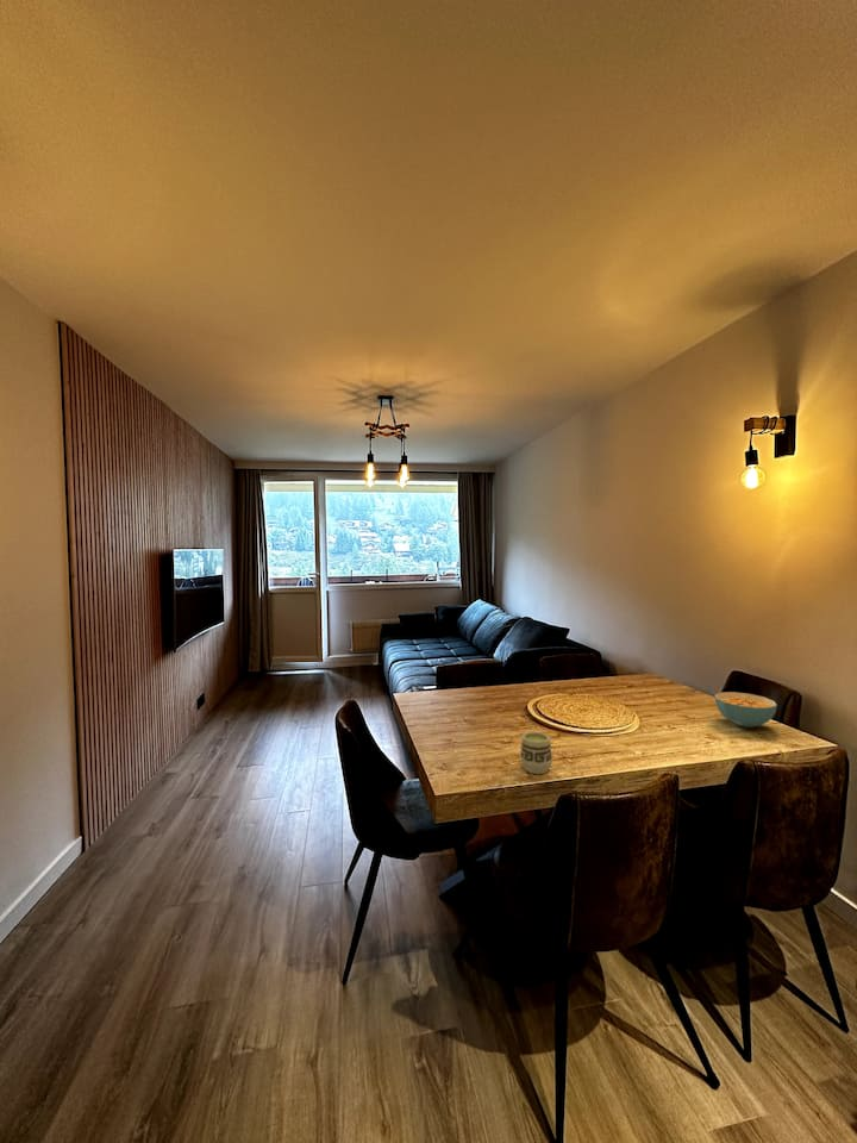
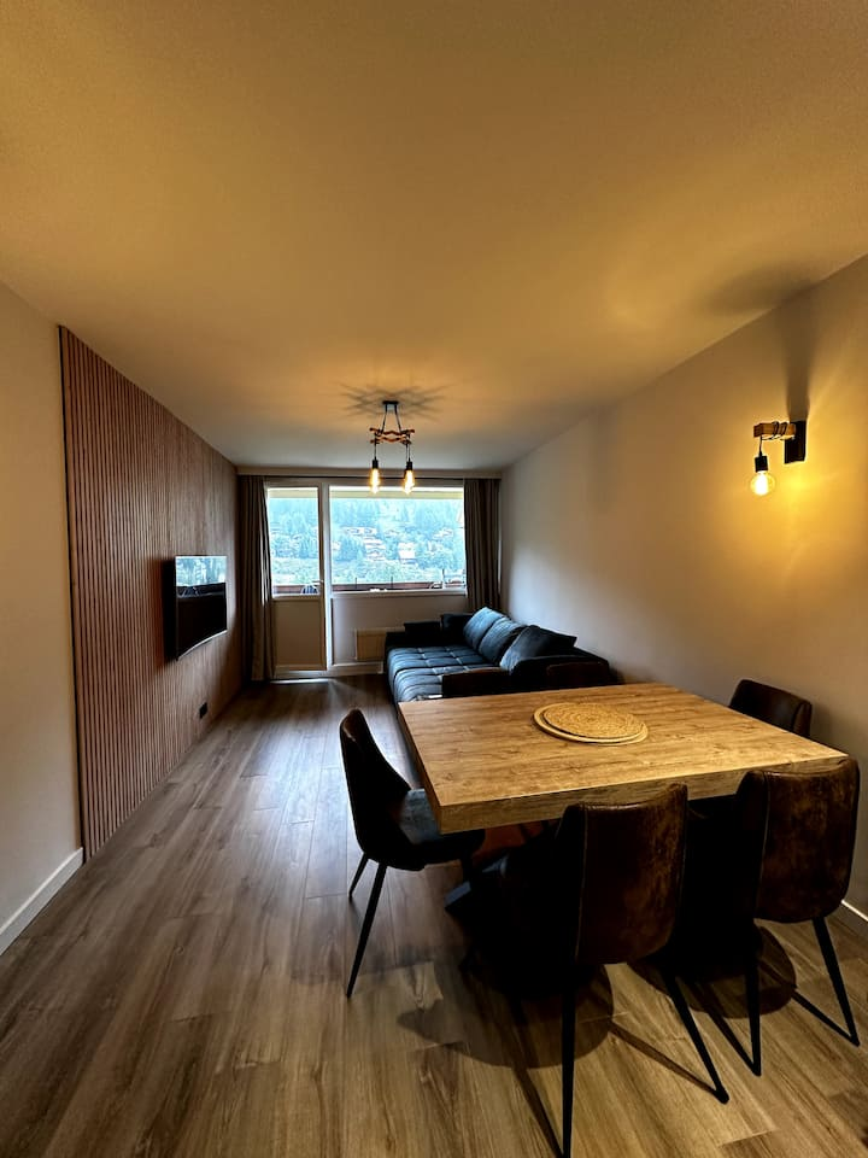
- cup [519,731,553,775]
- cereal bowl [713,691,778,729]
